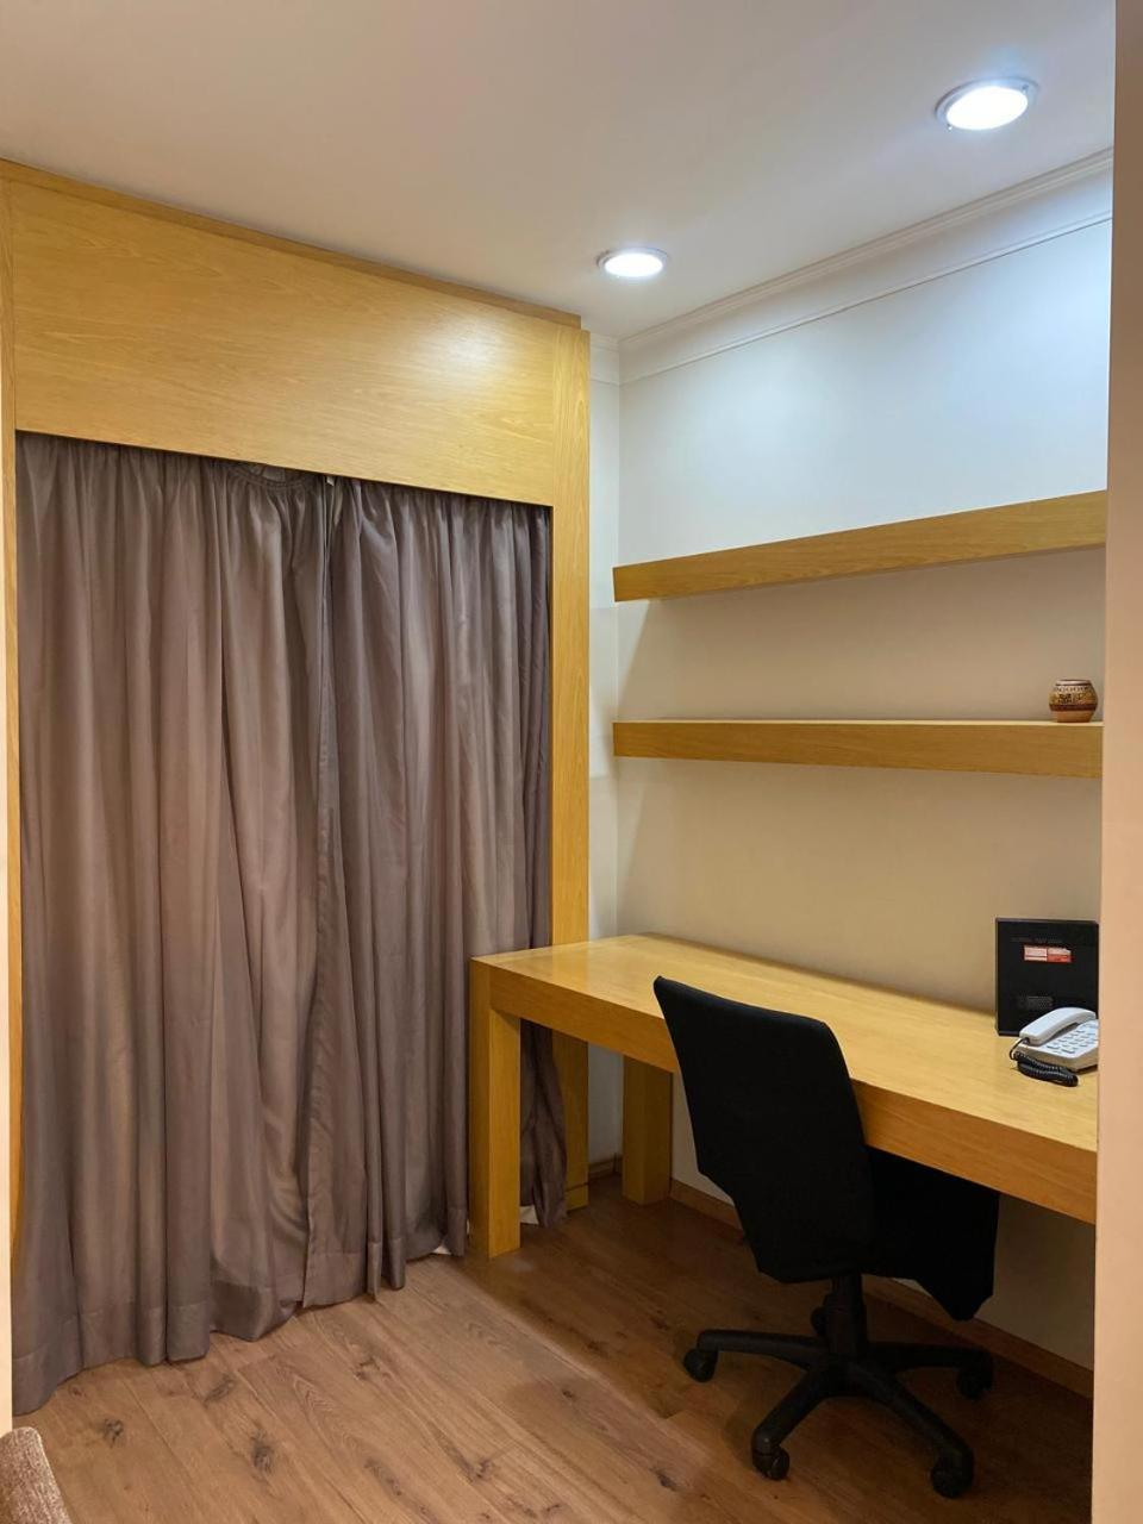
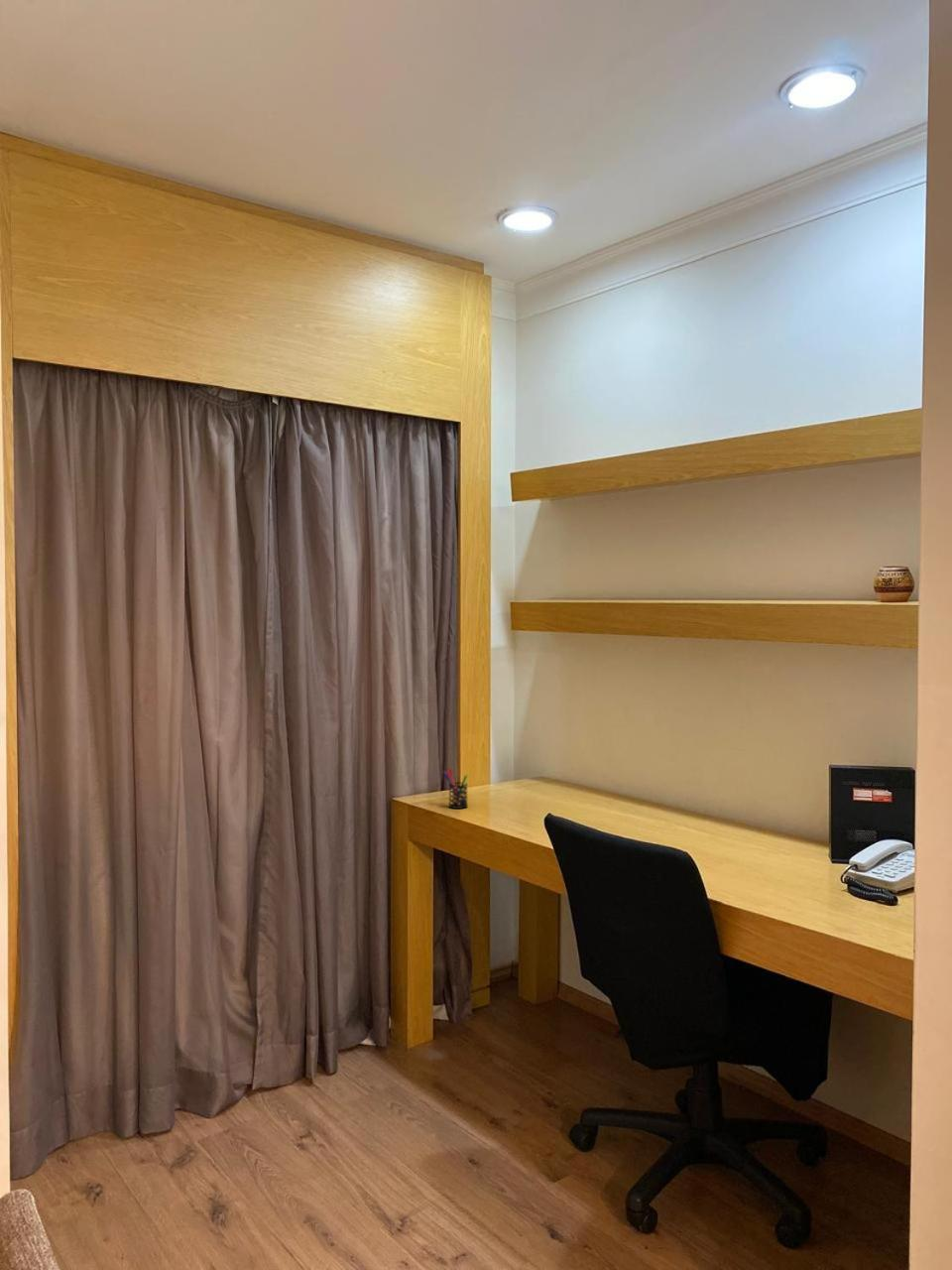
+ pen holder [442,767,471,810]
